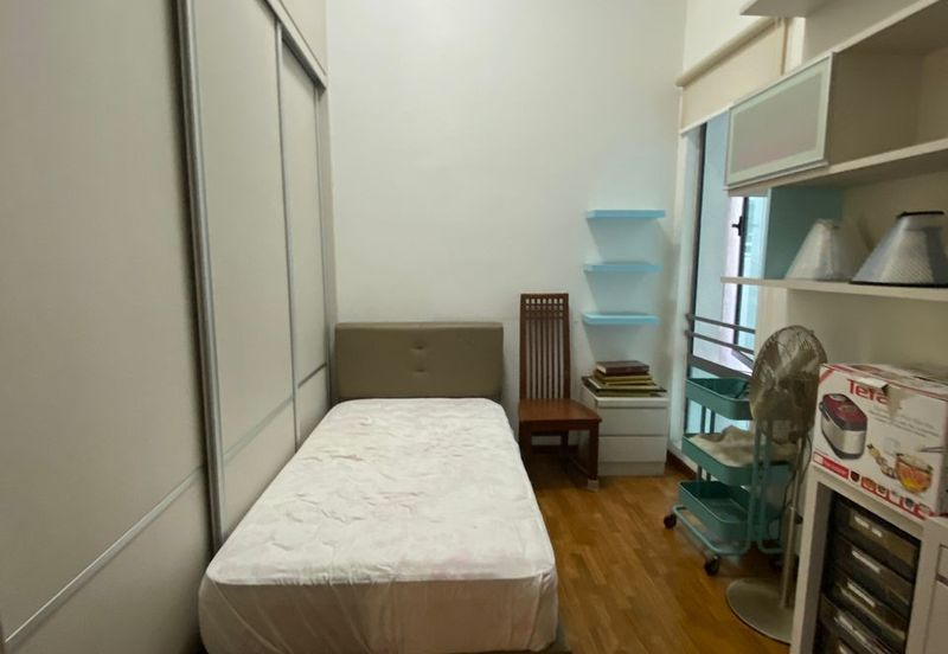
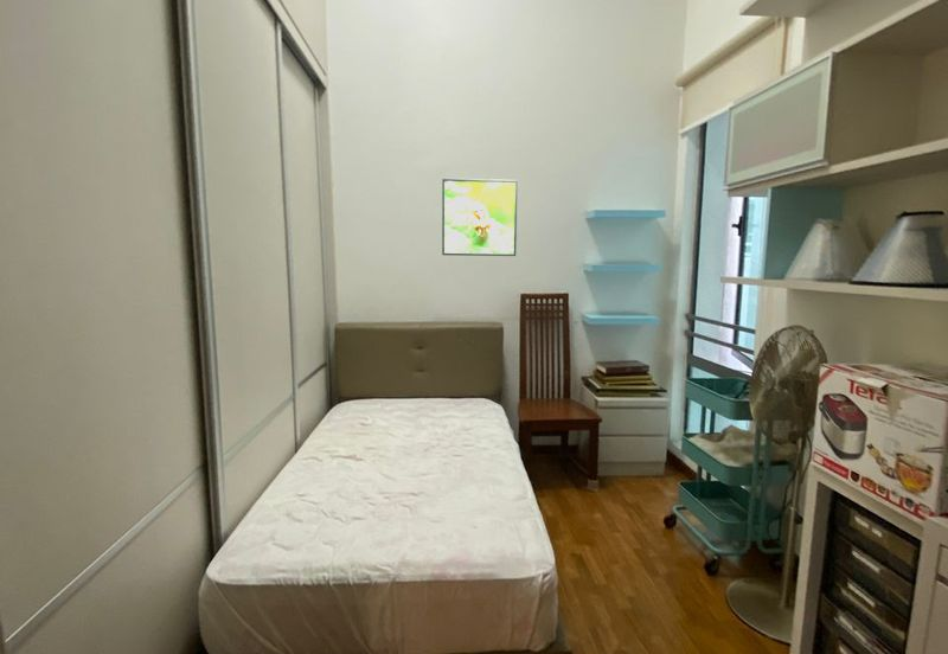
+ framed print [441,178,519,257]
